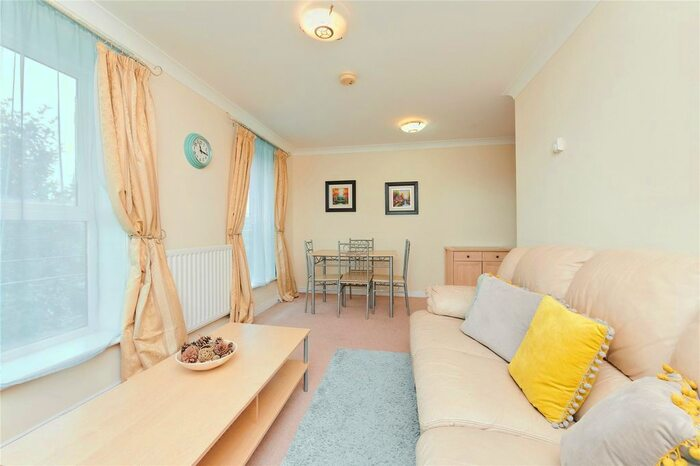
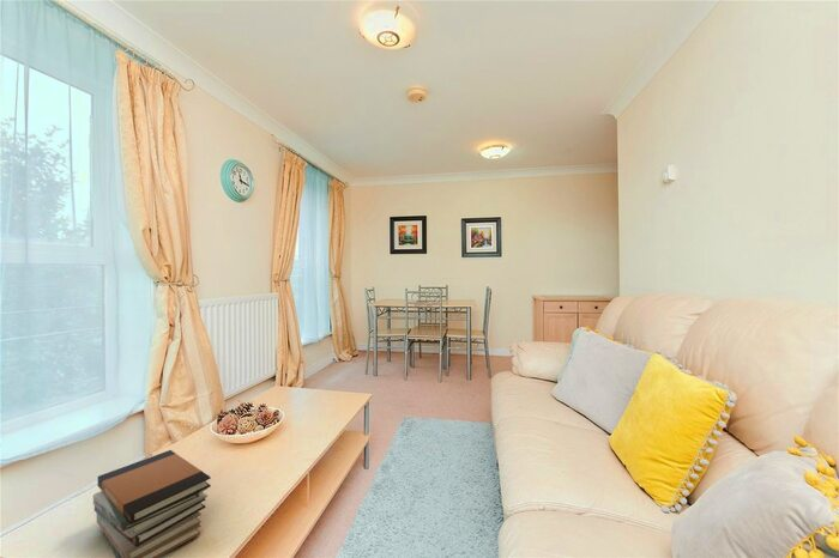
+ book stack [92,449,212,558]
